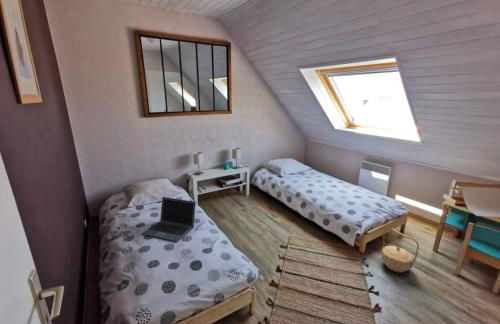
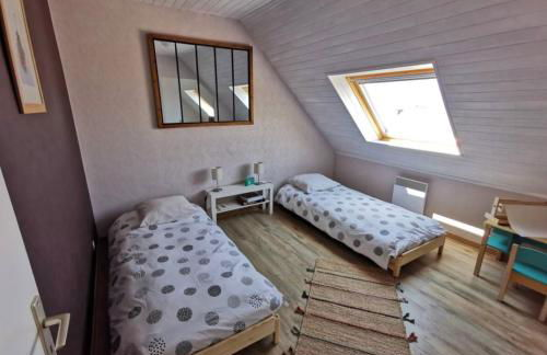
- basket [381,226,420,274]
- laptop [141,196,197,243]
